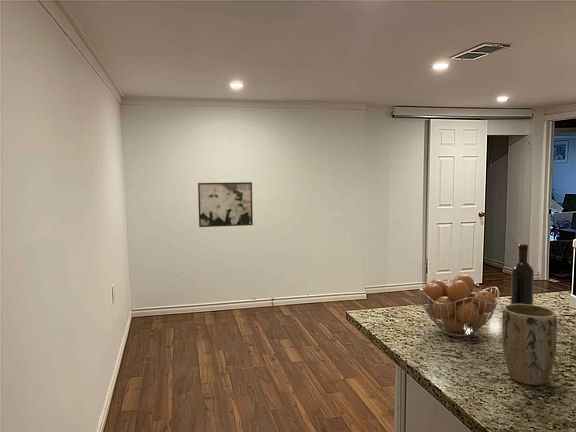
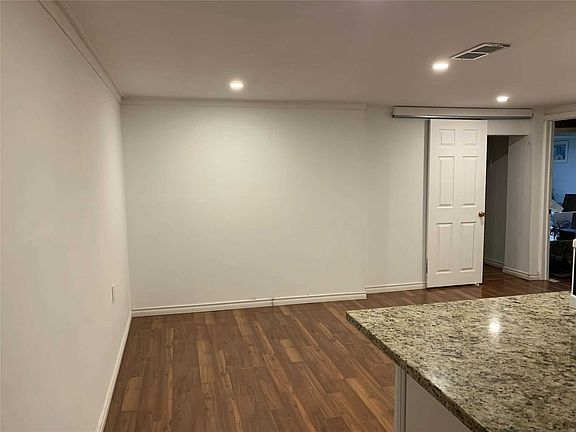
- plant pot [501,303,558,386]
- fruit basket [418,274,500,338]
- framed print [197,181,254,228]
- wine bottle [510,243,535,305]
